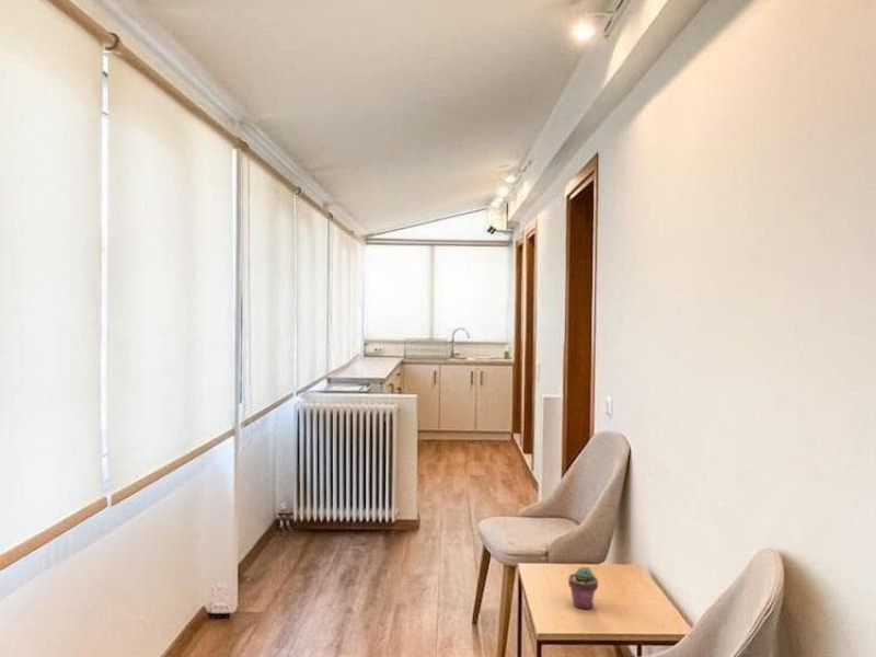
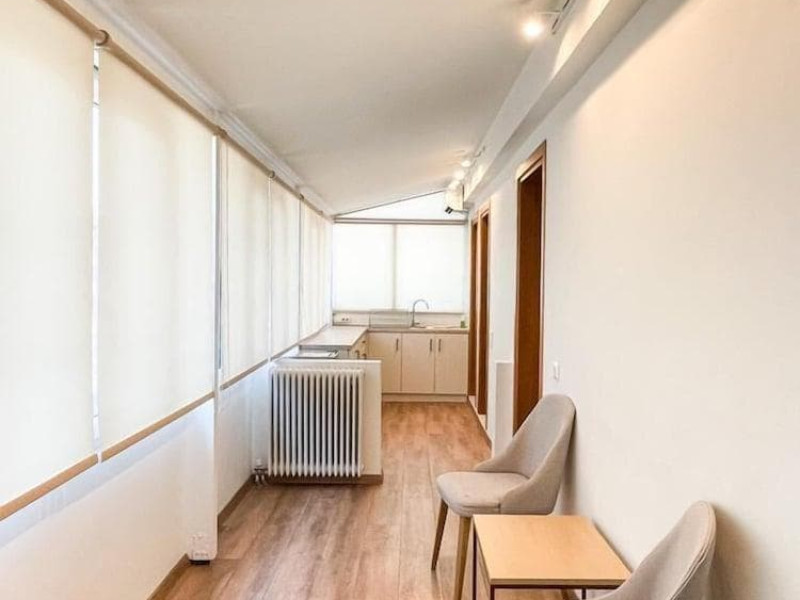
- potted succulent [567,566,599,610]
